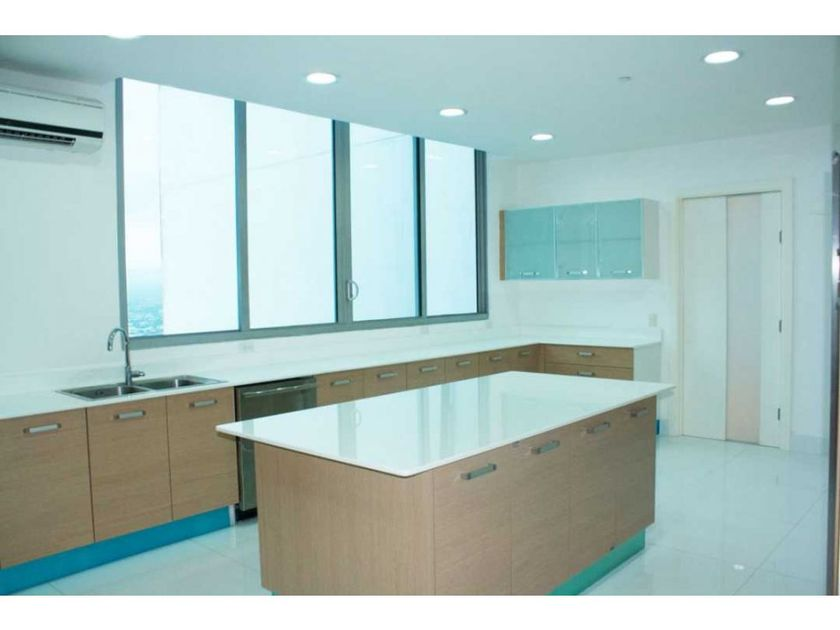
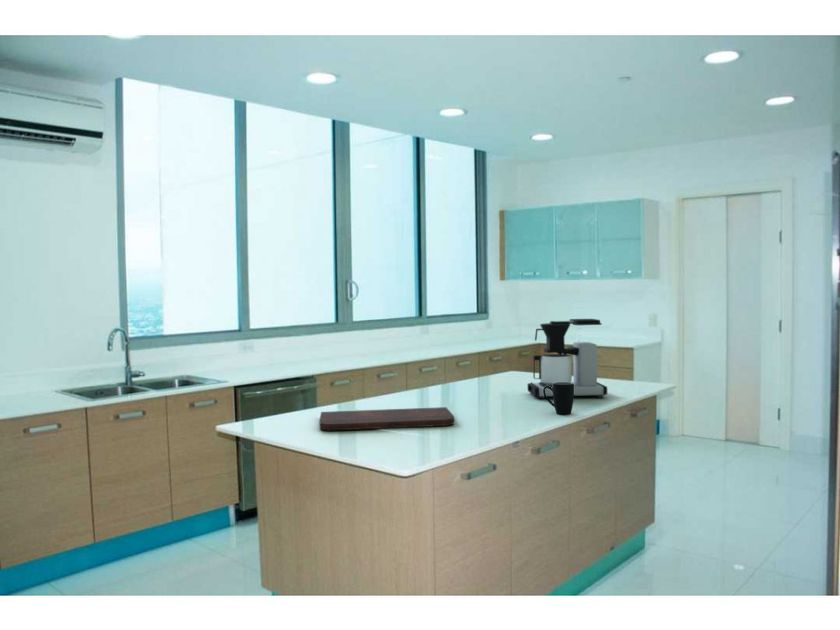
+ coffee maker [527,318,608,400]
+ cutting board [318,406,455,431]
+ mug [543,382,575,416]
